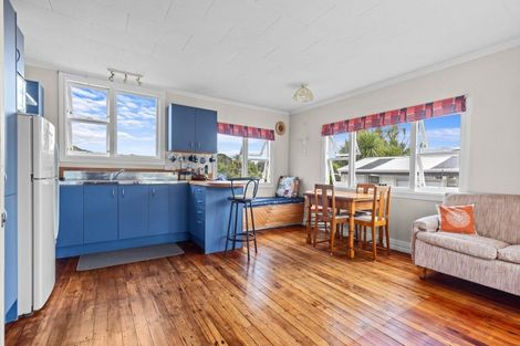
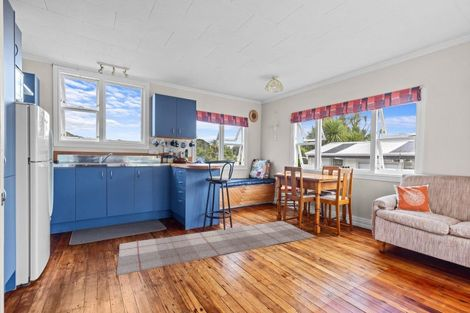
+ rug [116,220,317,276]
